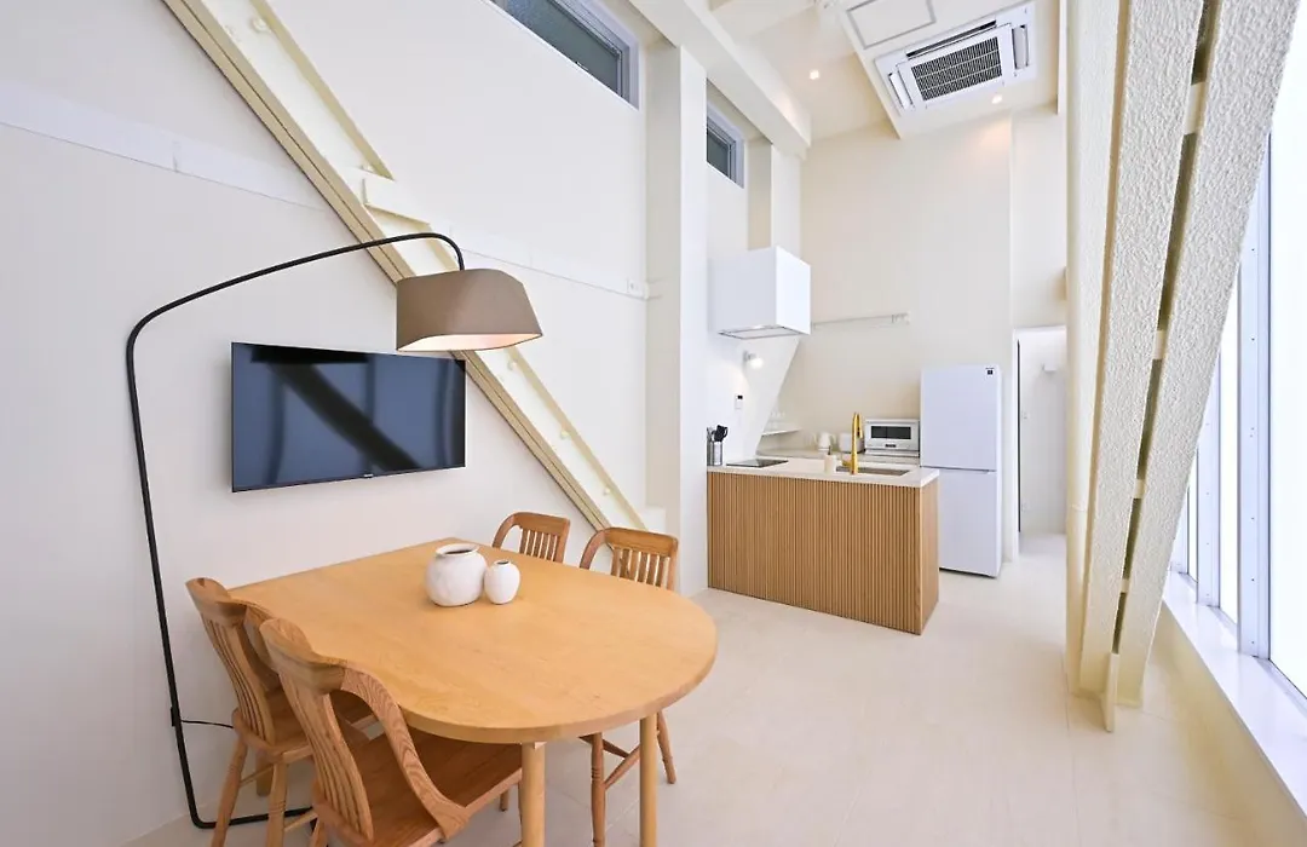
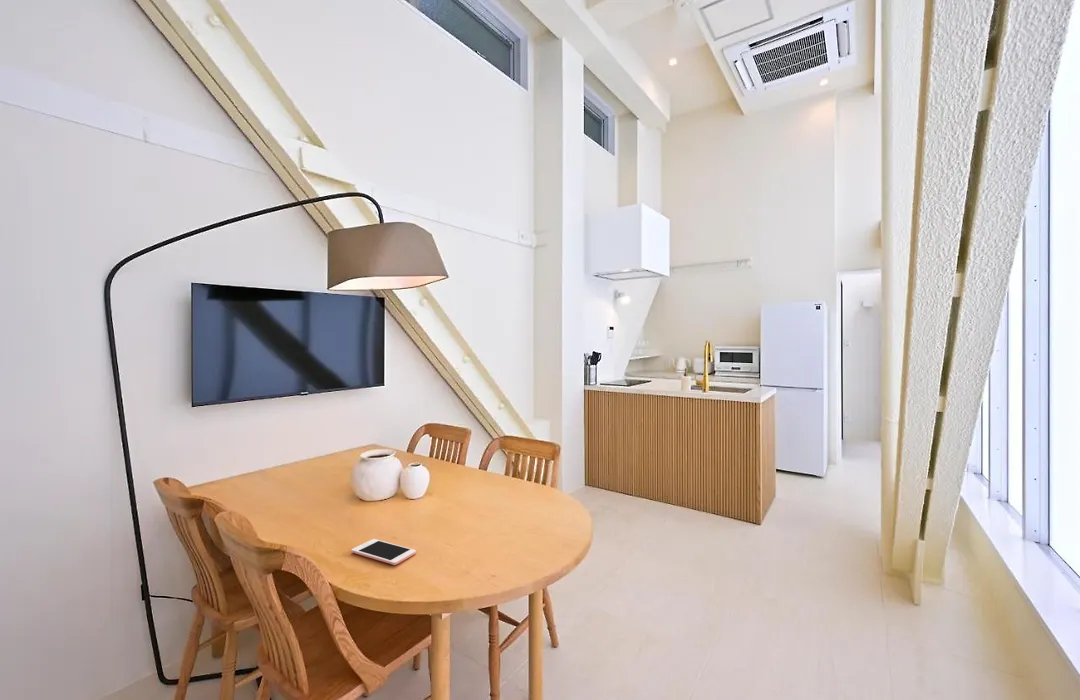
+ cell phone [350,538,417,566]
